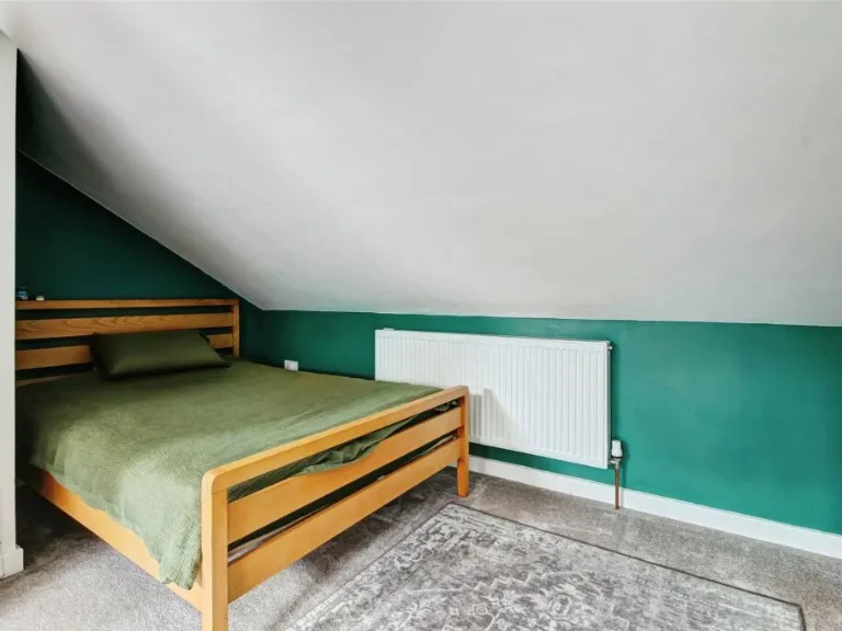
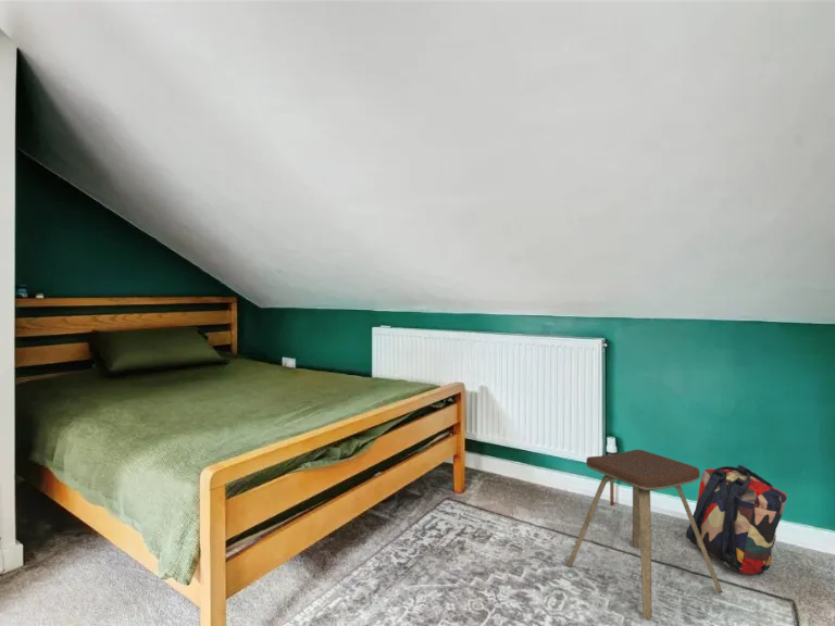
+ music stool [566,449,723,622]
+ backpack [685,464,788,575]
